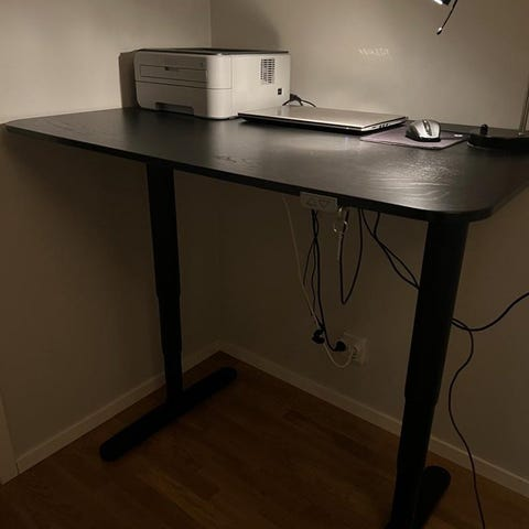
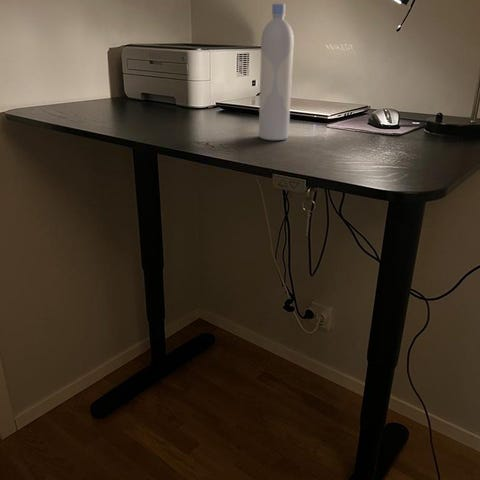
+ bottle [258,2,295,141]
